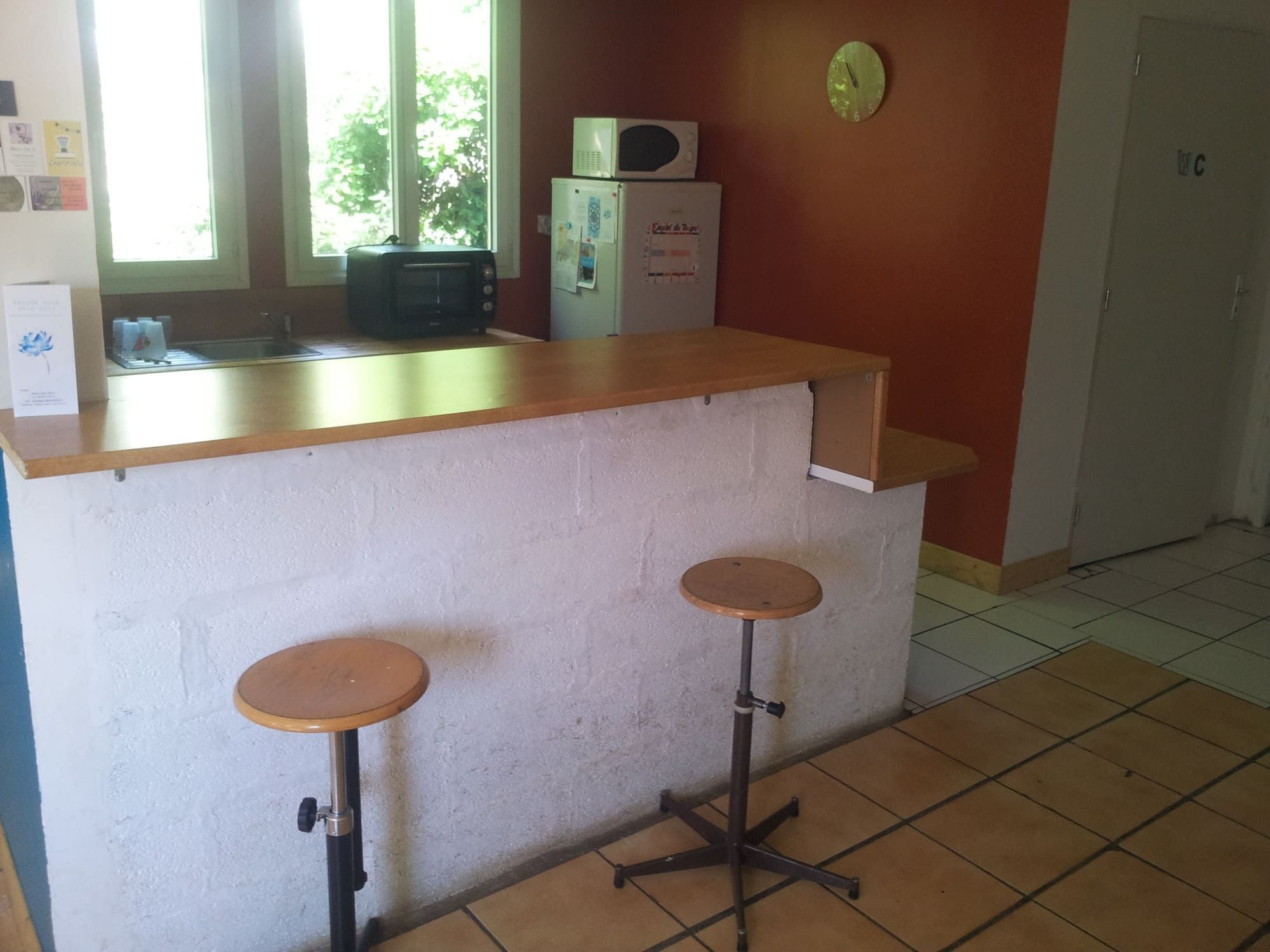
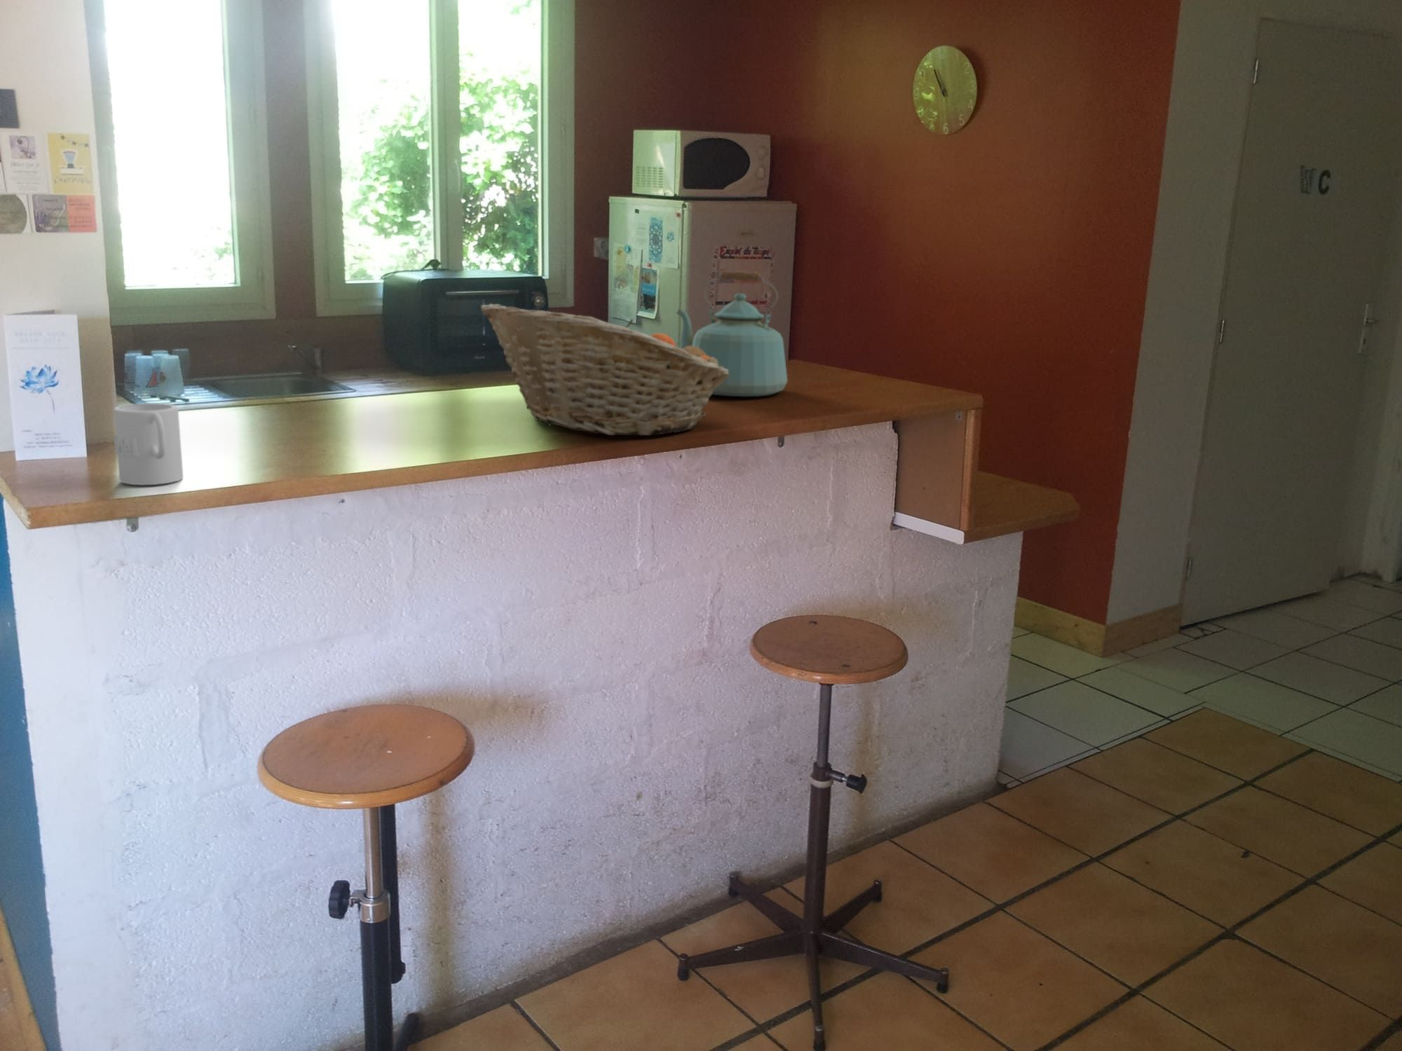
+ kettle [676,269,788,397]
+ fruit basket [480,302,730,436]
+ mug [113,403,183,486]
